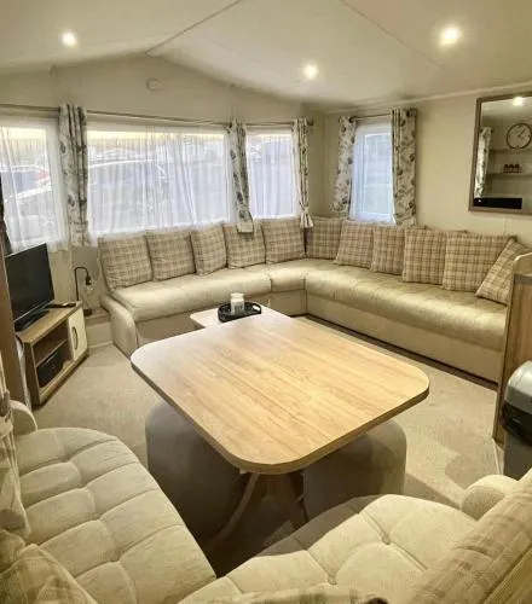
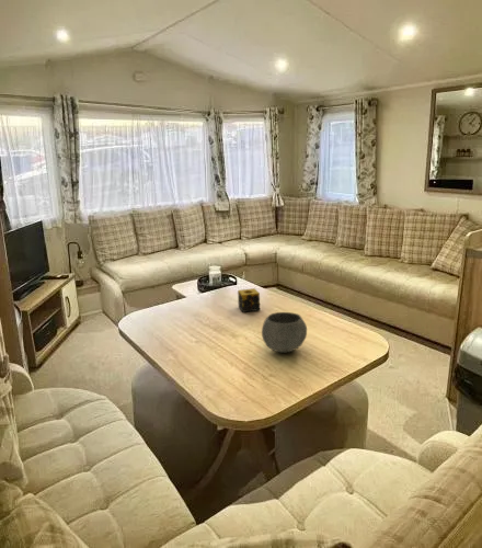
+ candle [237,287,261,313]
+ bowl [261,311,308,353]
